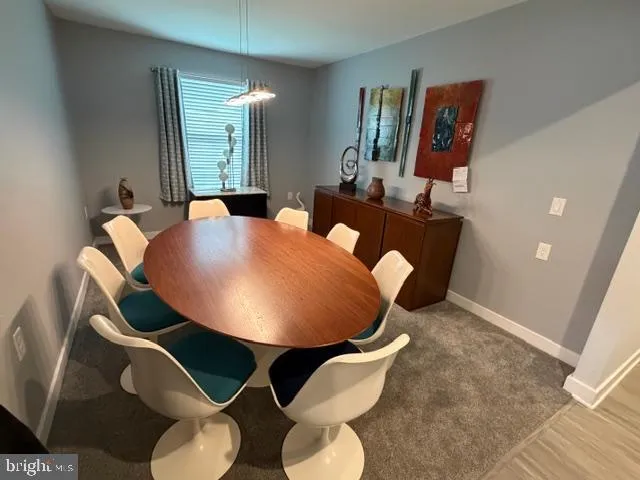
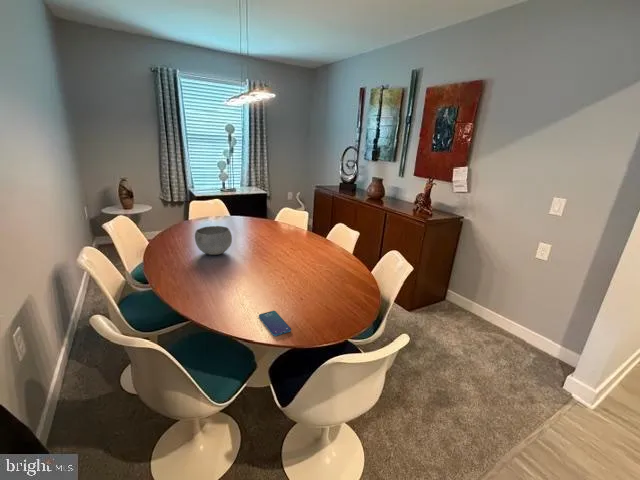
+ bowl [194,225,233,256]
+ smartphone [258,310,292,337]
